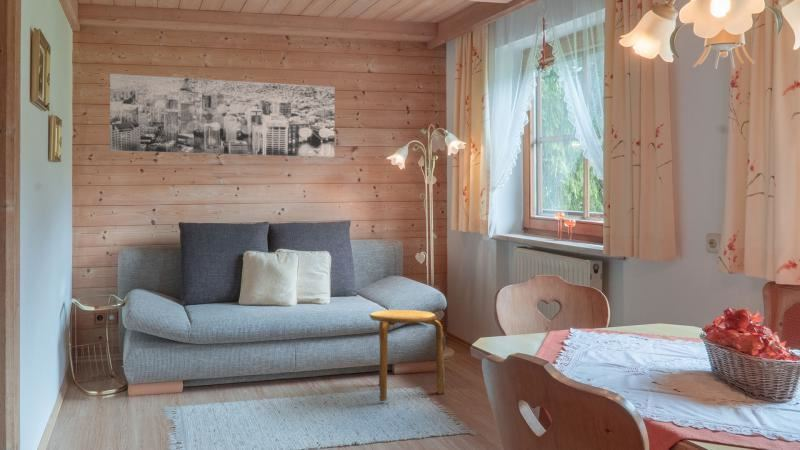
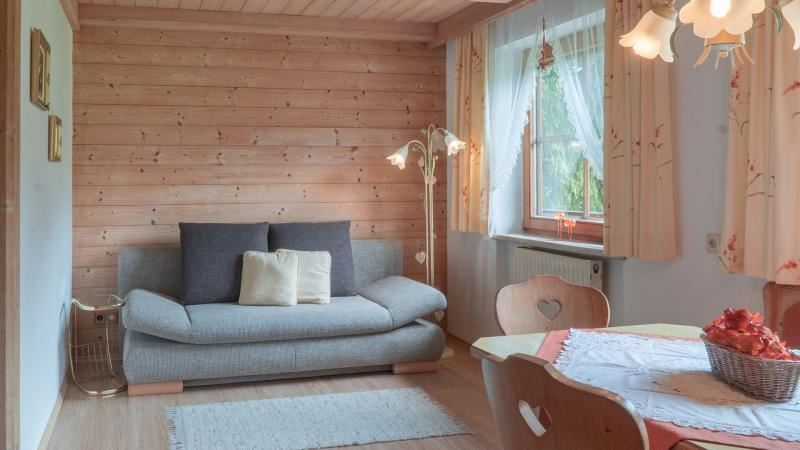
- stool [369,309,445,402]
- wall art [109,73,336,158]
